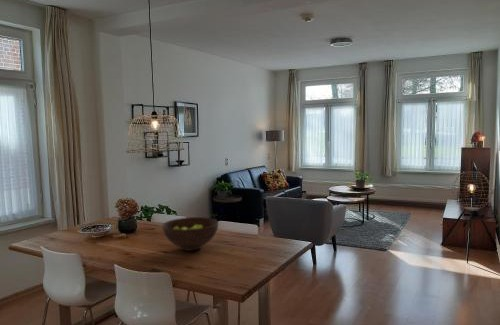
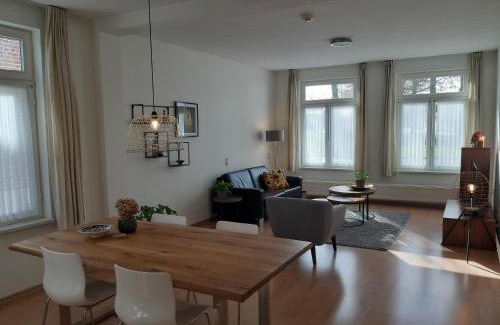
- fruit bowl [161,216,219,252]
